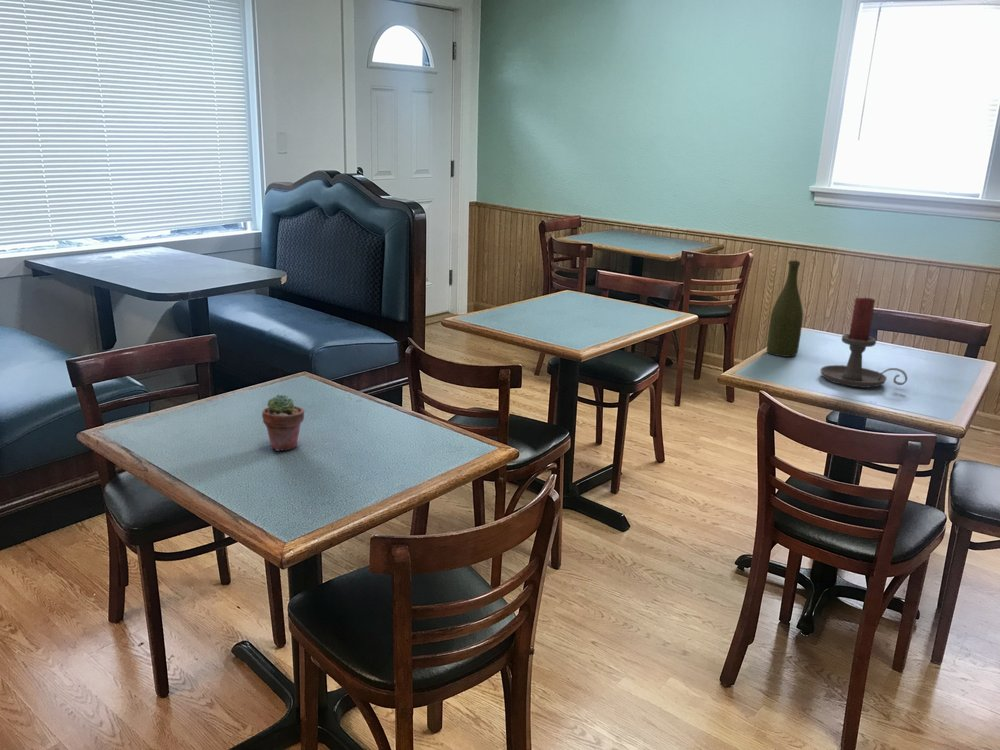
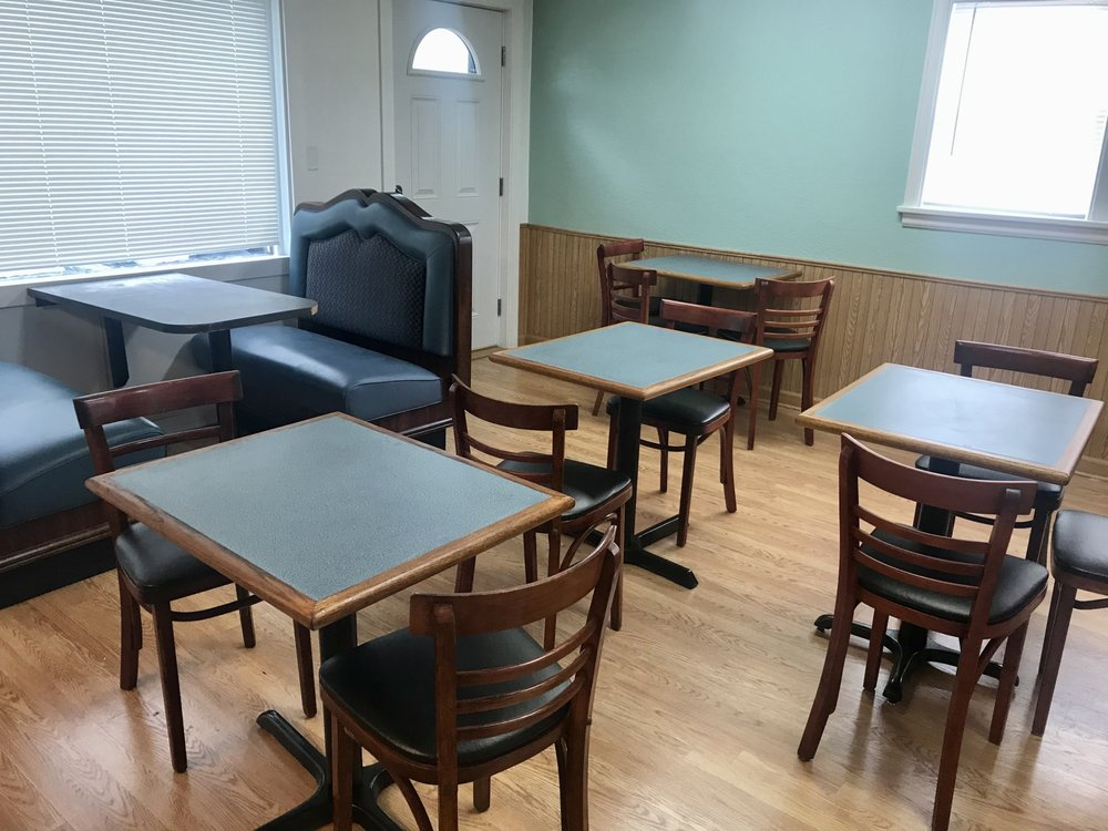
- potted succulent [261,393,305,452]
- bottle [766,260,804,358]
- candle holder [819,296,908,388]
